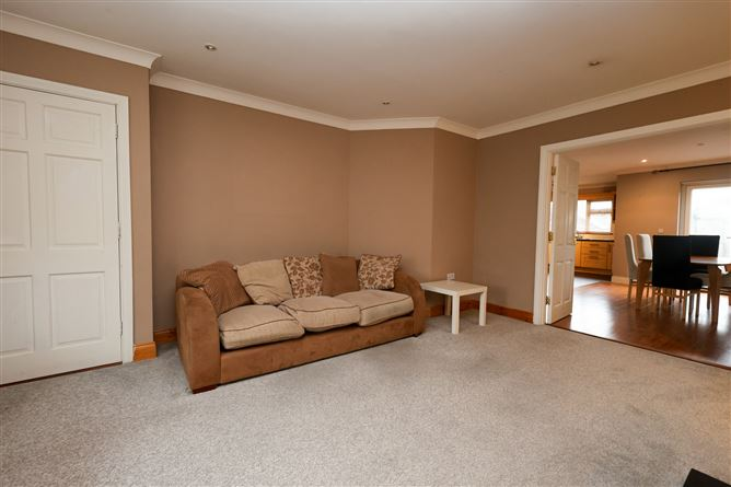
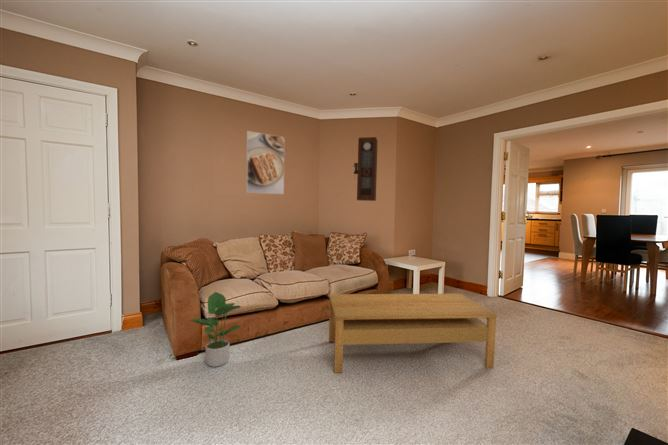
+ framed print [245,130,286,195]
+ pendulum clock [352,136,379,202]
+ potted plant [188,291,242,368]
+ coffee table [328,293,498,374]
